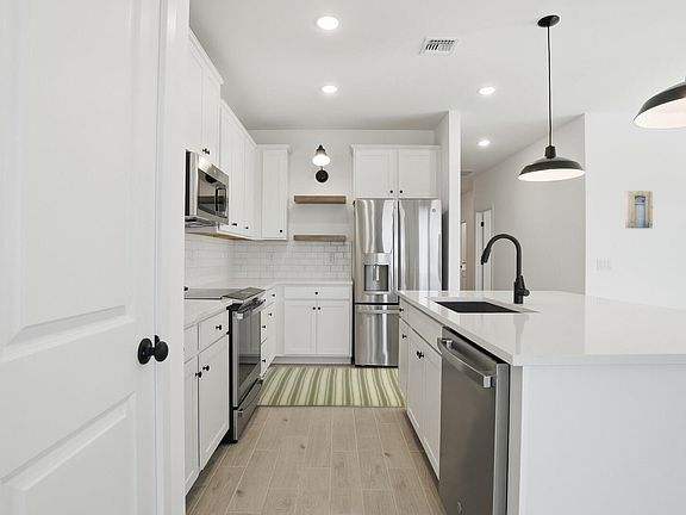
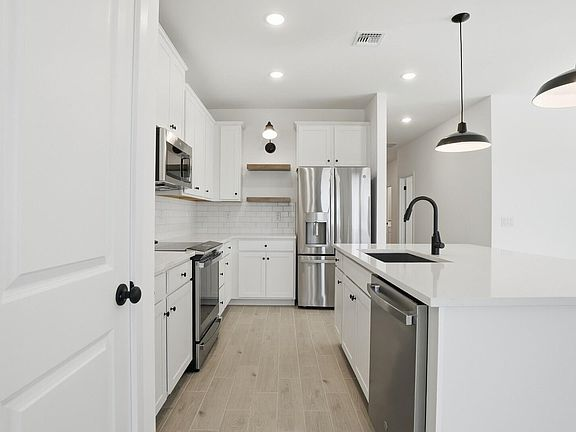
- rug [256,366,406,408]
- wall art [624,190,654,230]
